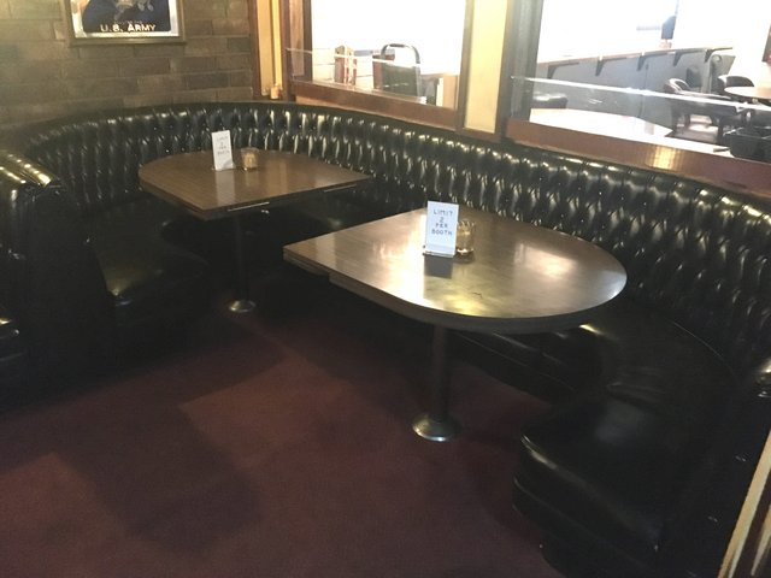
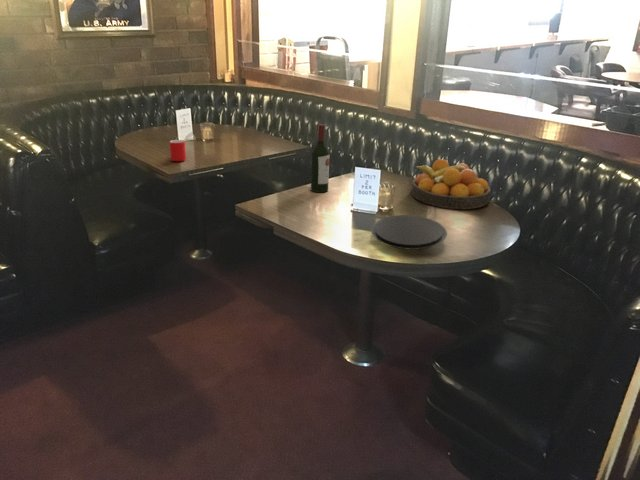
+ wine bottle [310,123,330,193]
+ mug [169,139,187,162]
+ fruit bowl [410,158,492,210]
+ plate [370,214,448,251]
